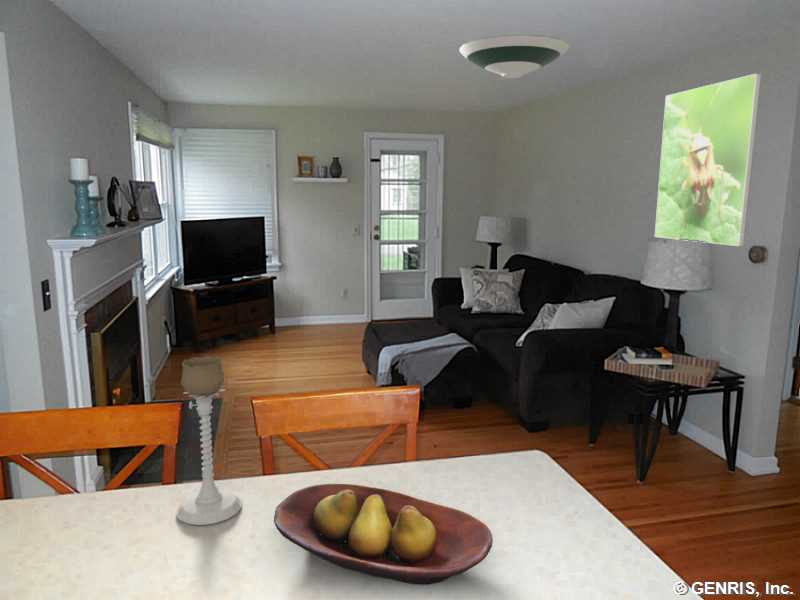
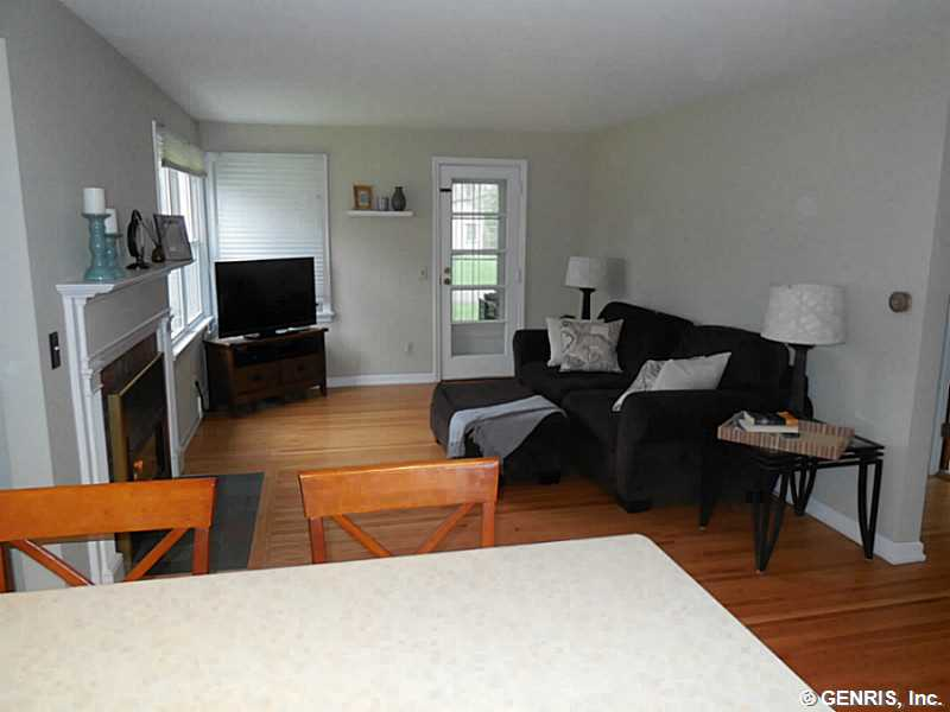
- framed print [654,73,763,247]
- candle holder [175,355,243,526]
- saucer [458,34,570,79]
- fruit bowl [273,483,494,586]
